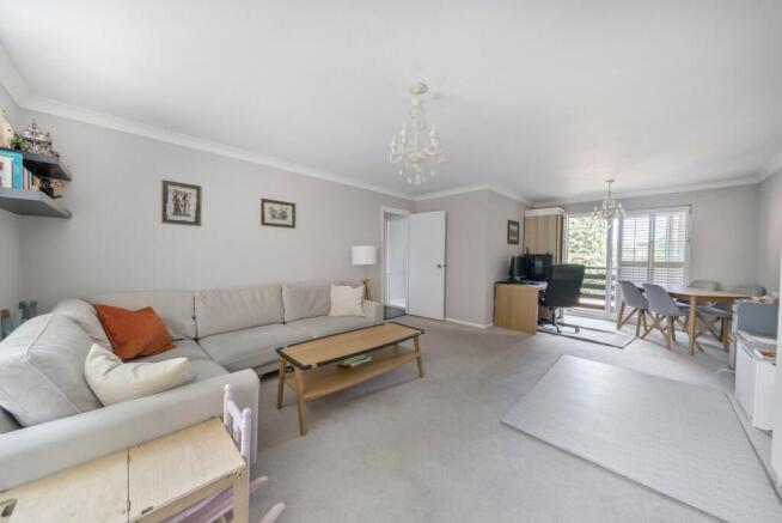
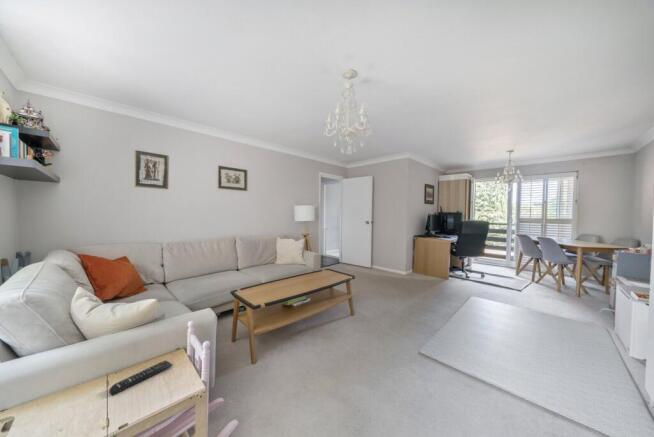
+ remote control [108,360,173,397]
